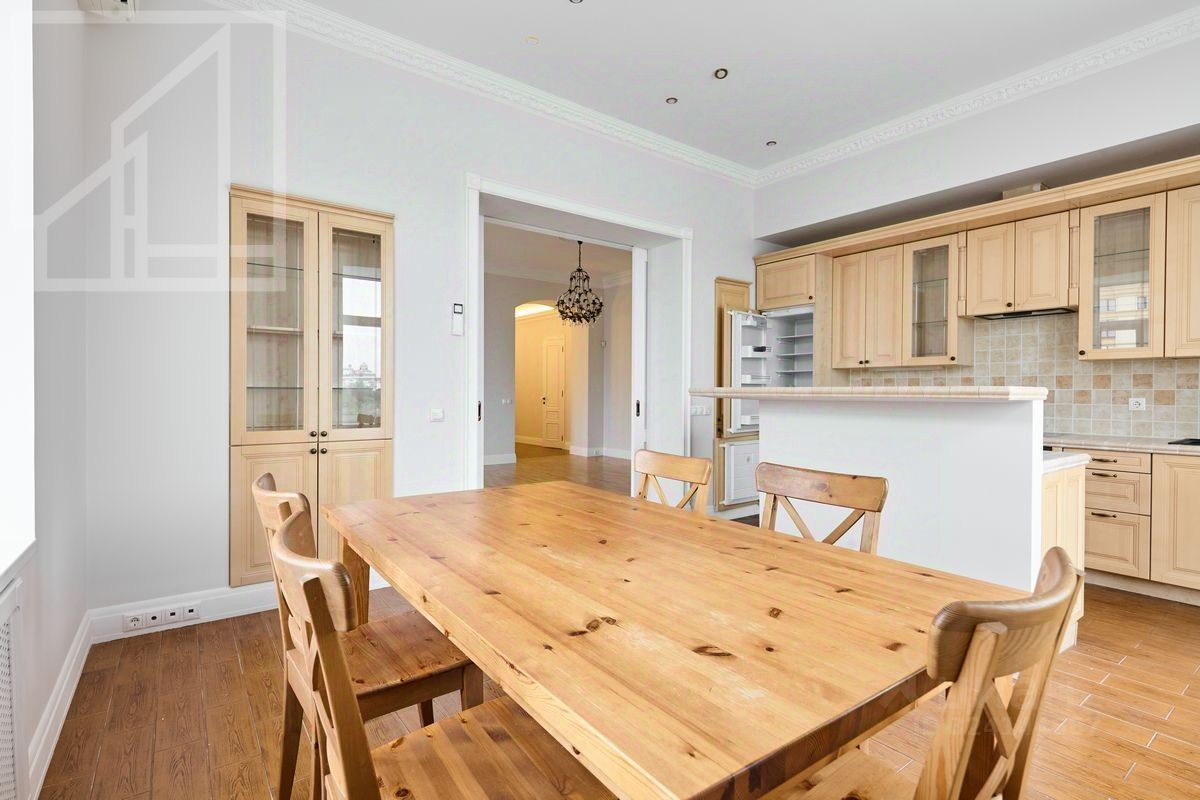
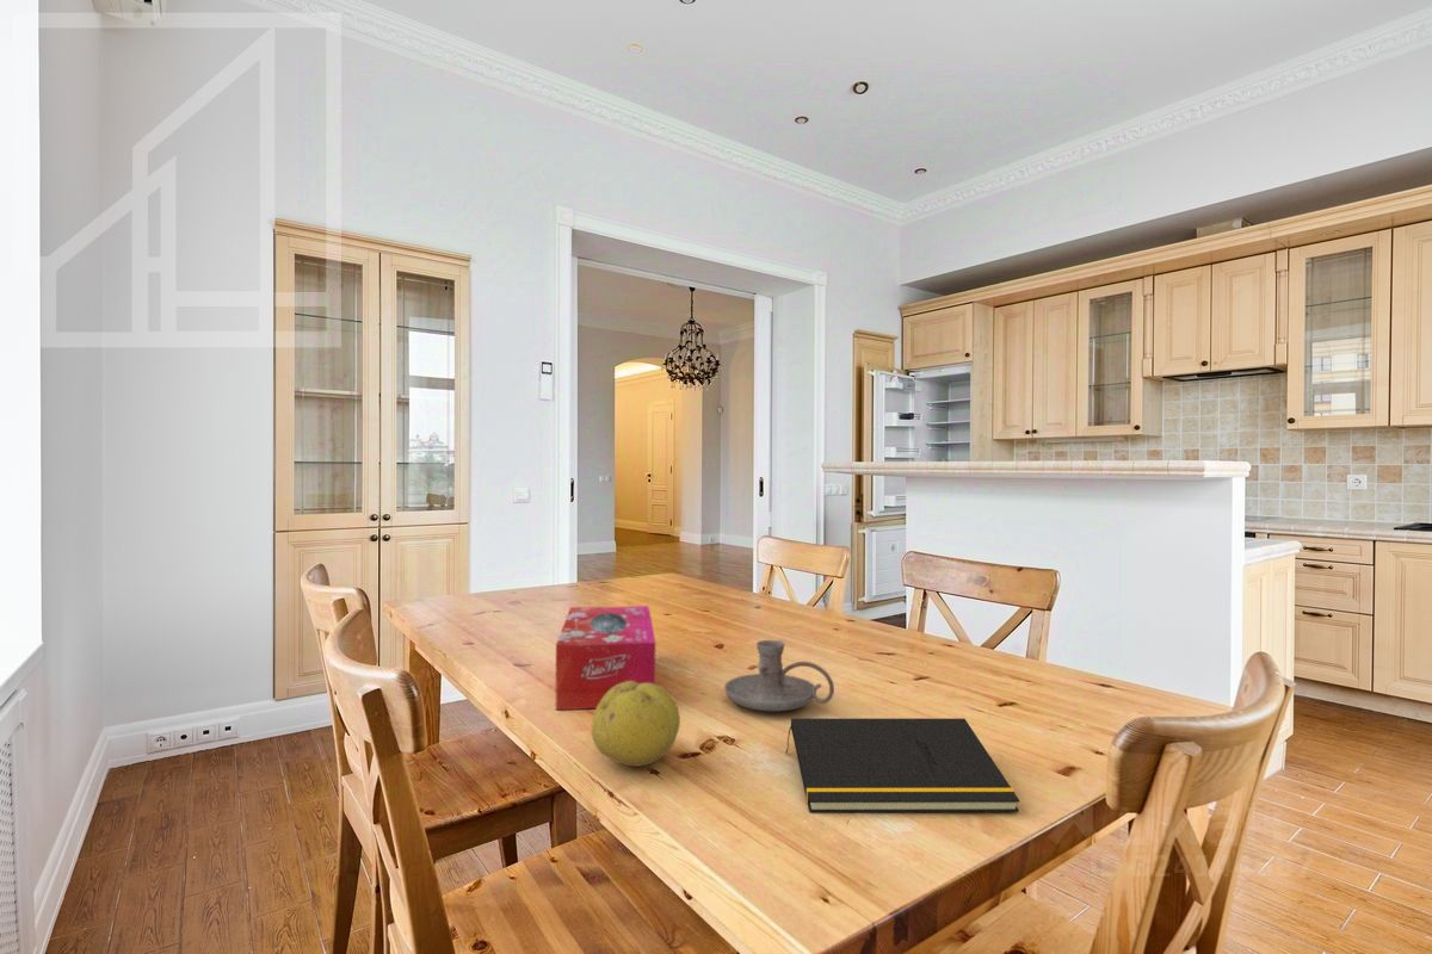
+ notepad [784,717,1020,813]
+ fruit [591,681,681,767]
+ candle holder [723,639,835,712]
+ tissue box [555,605,656,711]
